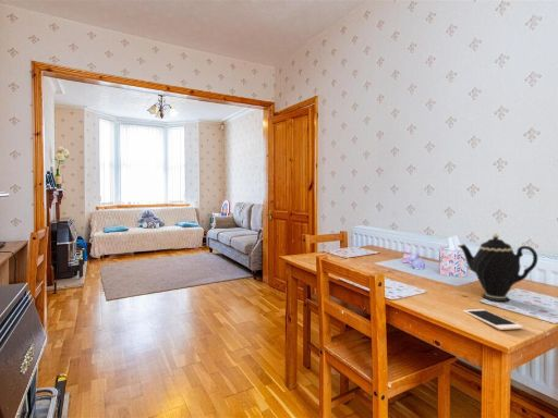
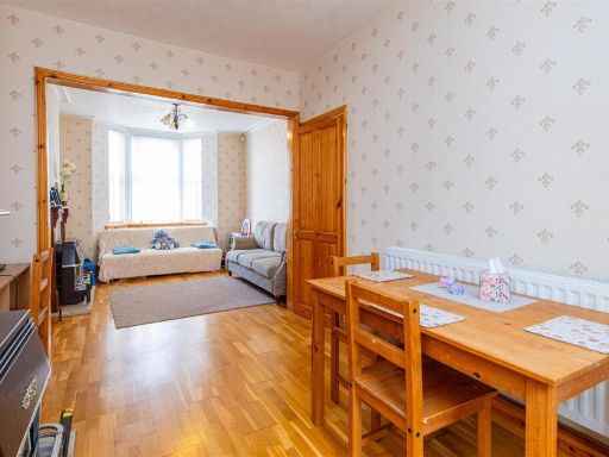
- teapot [456,232,538,303]
- cell phone [462,308,524,331]
